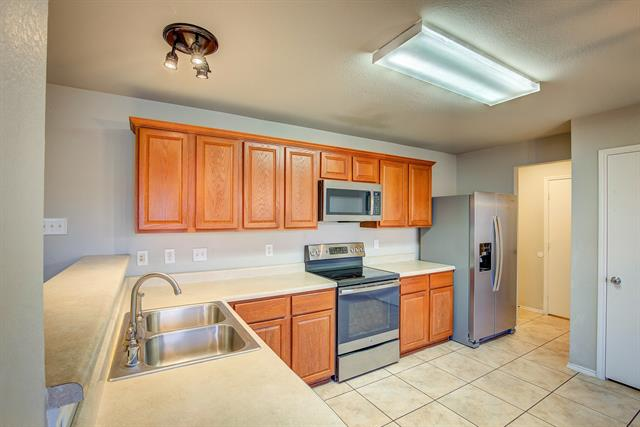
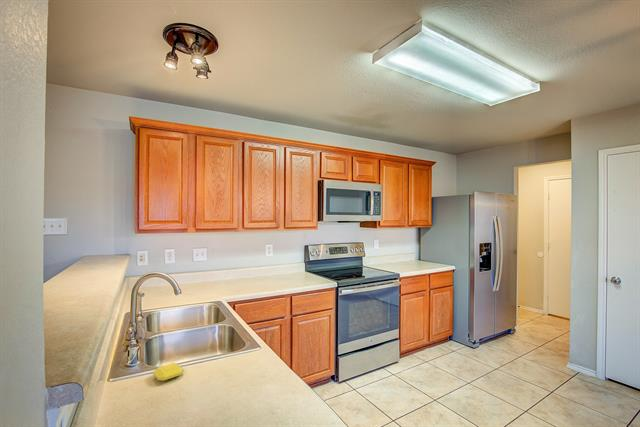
+ soap bar [152,362,185,382]
